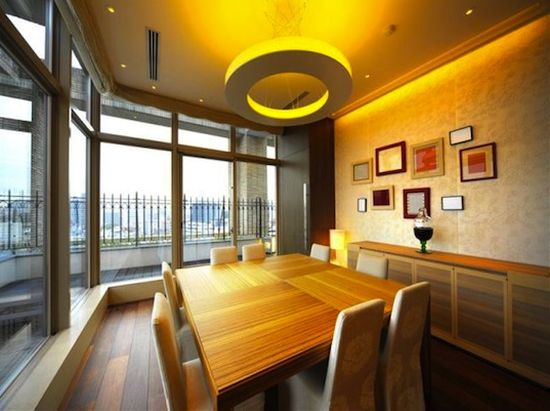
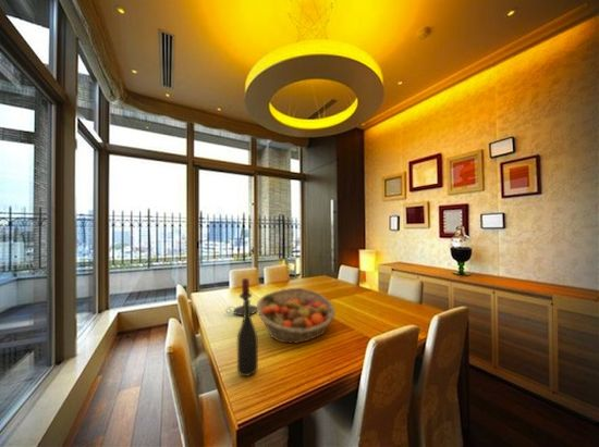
+ candle holder [225,277,257,316]
+ wine bottle [236,298,259,377]
+ fruit basket [256,287,337,344]
